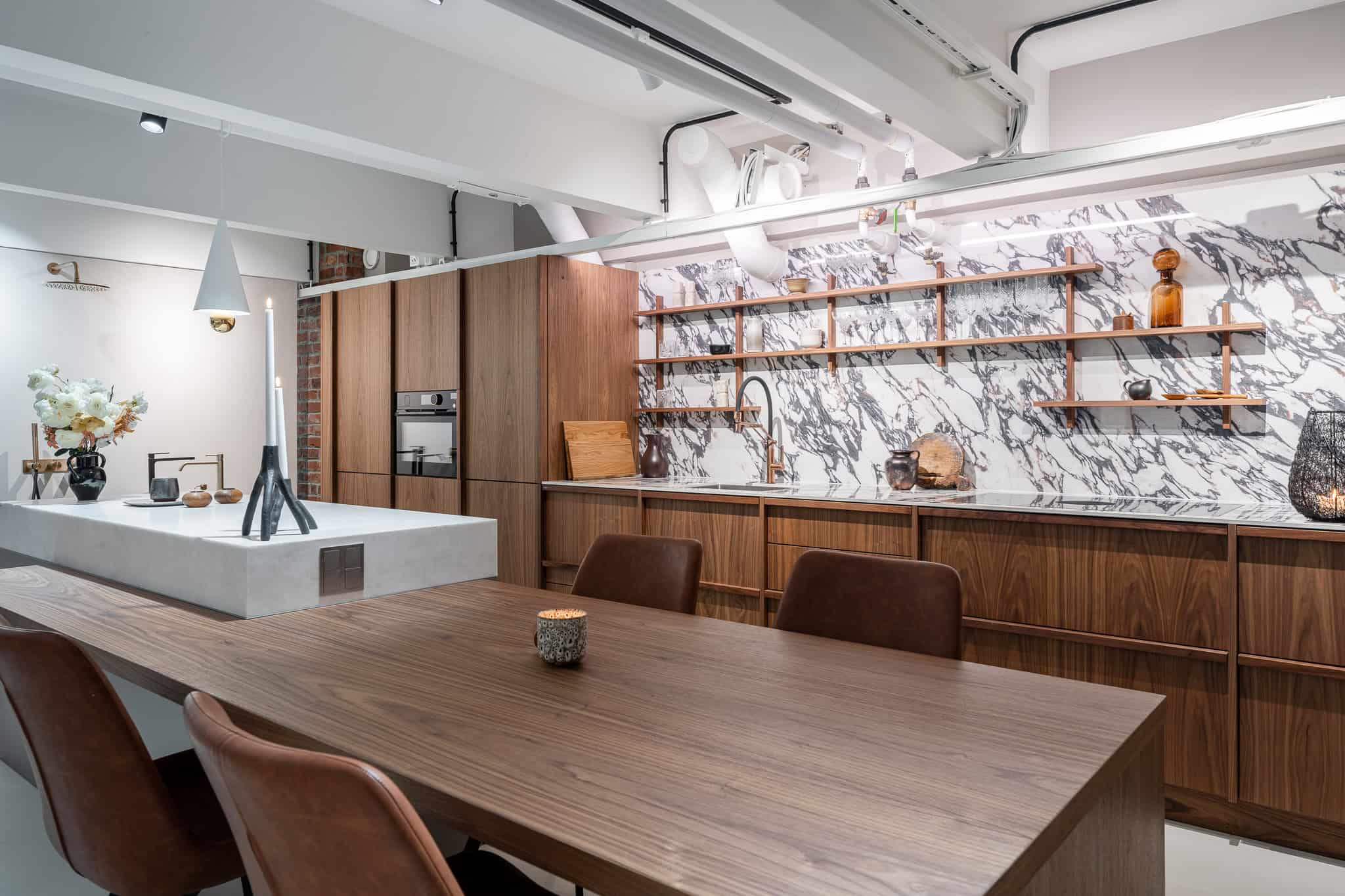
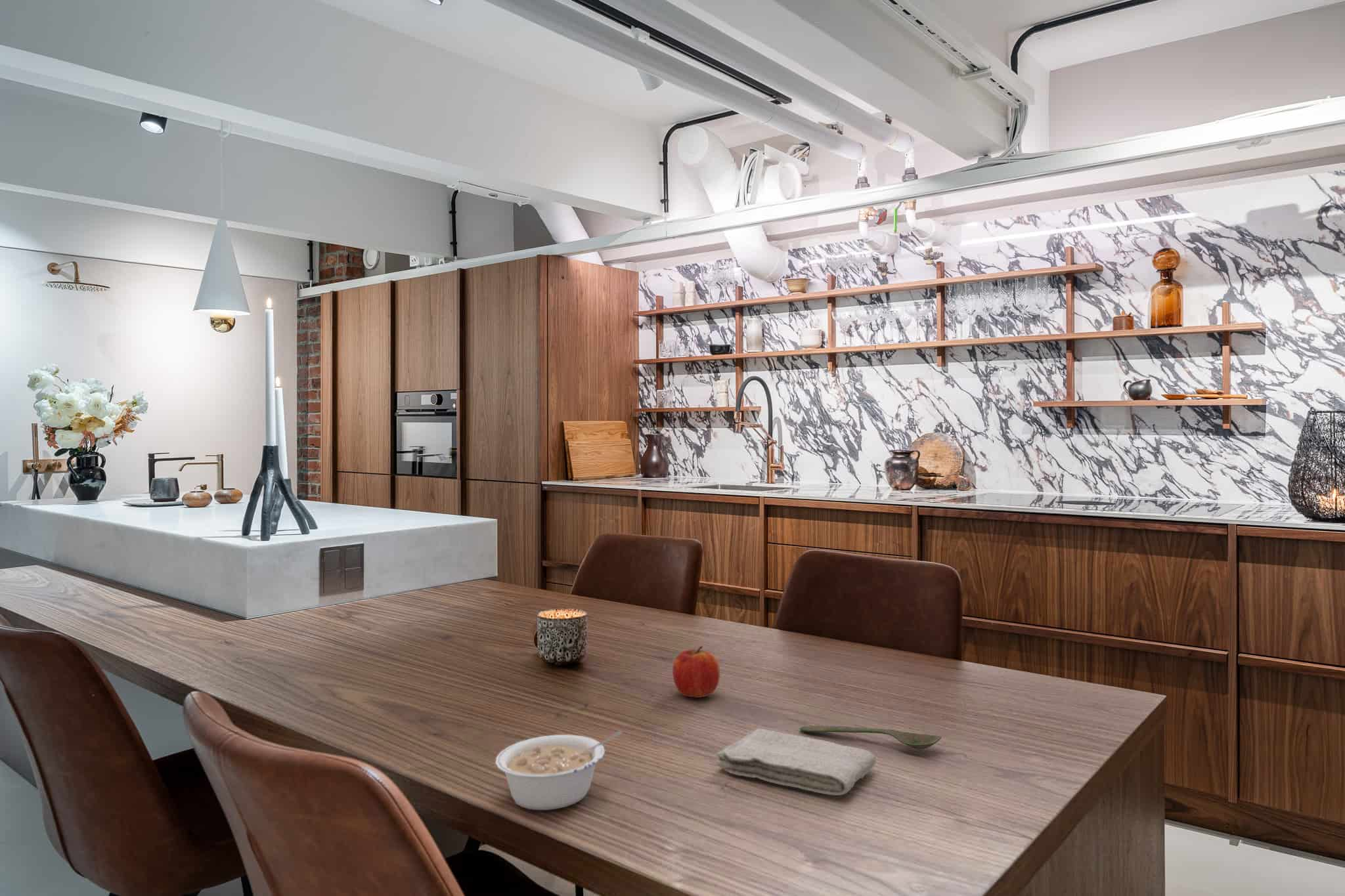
+ legume [495,730,623,811]
+ spoon [799,725,942,750]
+ fruit [672,645,720,698]
+ washcloth [715,728,877,796]
